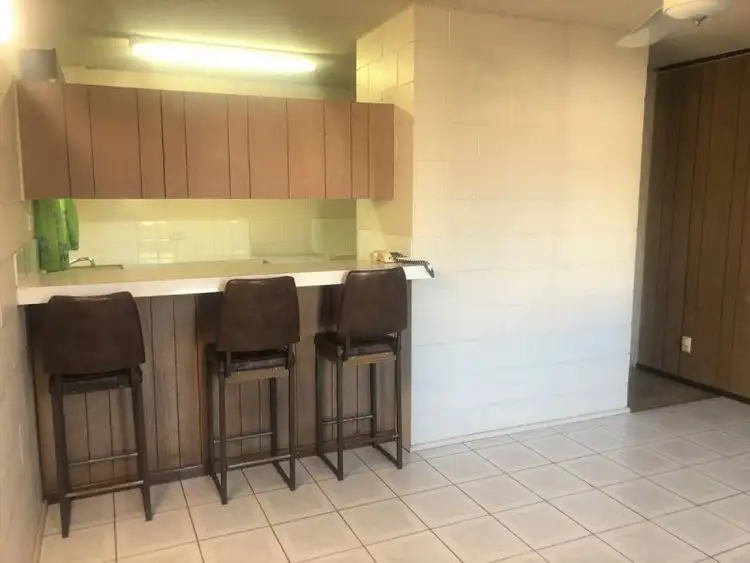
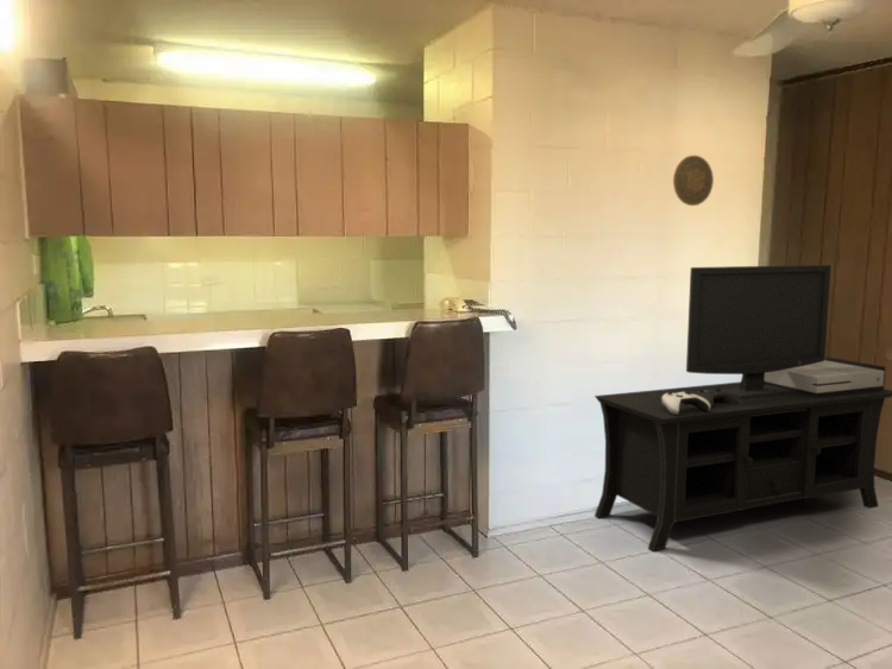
+ media console [593,264,892,553]
+ decorative plate [672,154,715,207]
